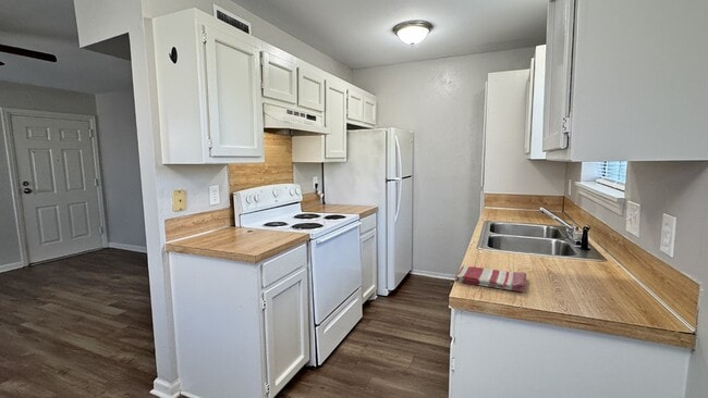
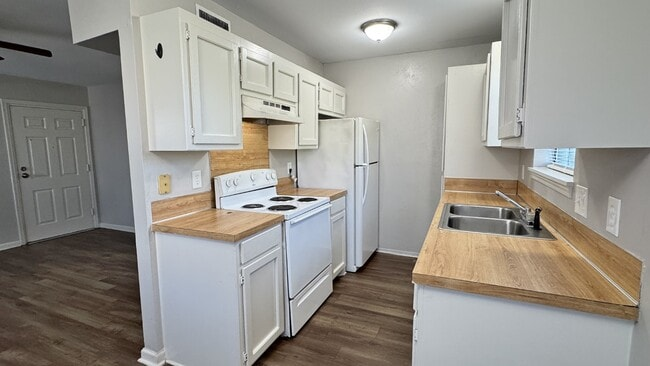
- dish towel [454,265,527,293]
